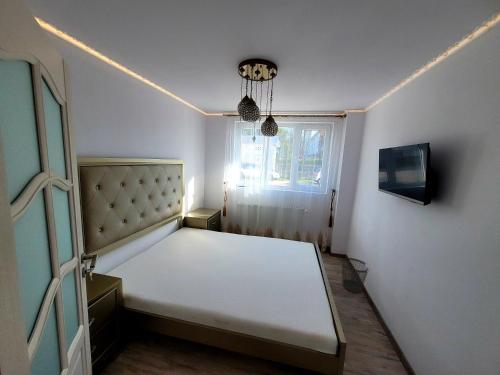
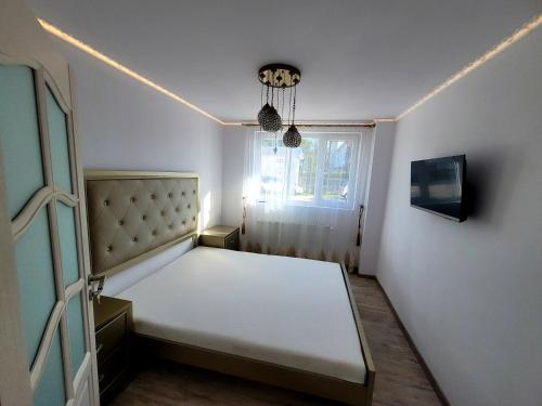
- wastebasket [340,257,370,293]
